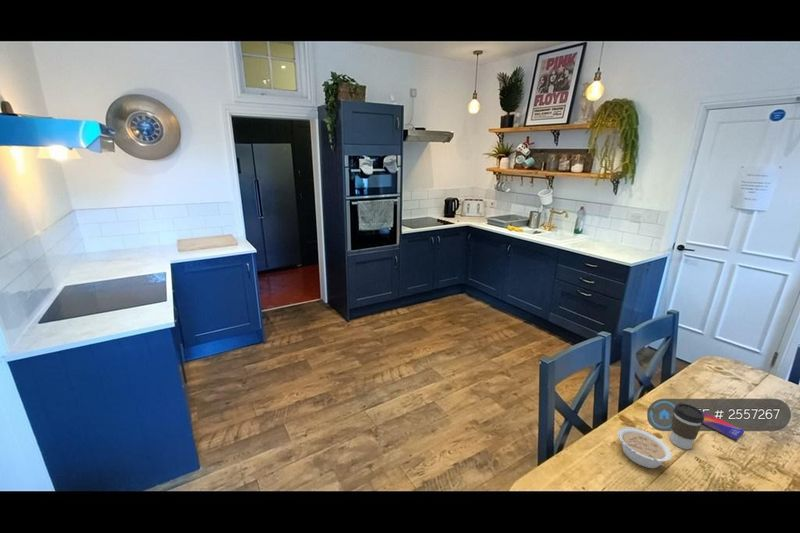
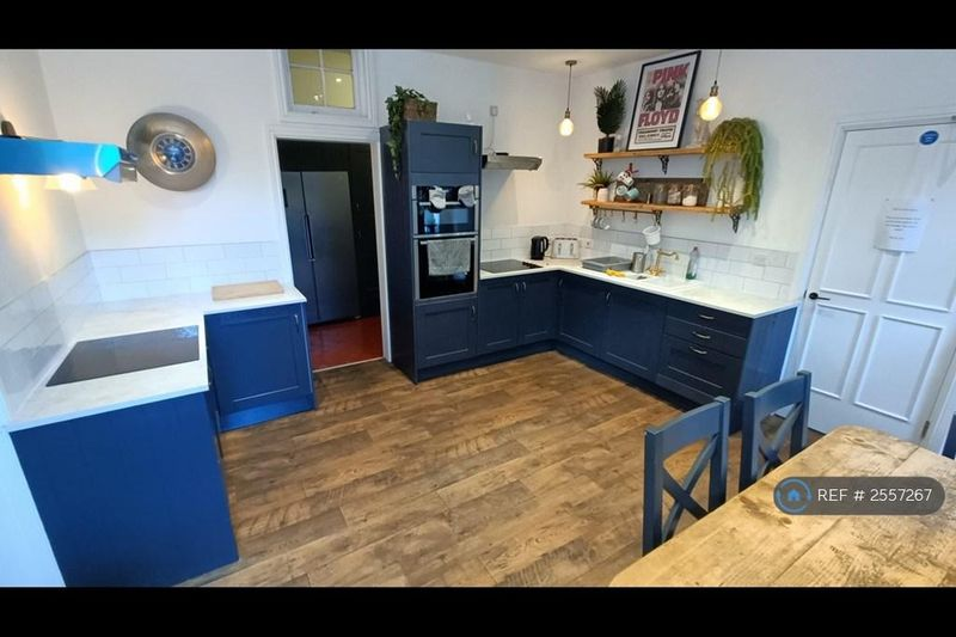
- legume [617,426,673,469]
- coffee cup [669,402,704,450]
- smartphone [701,410,745,441]
